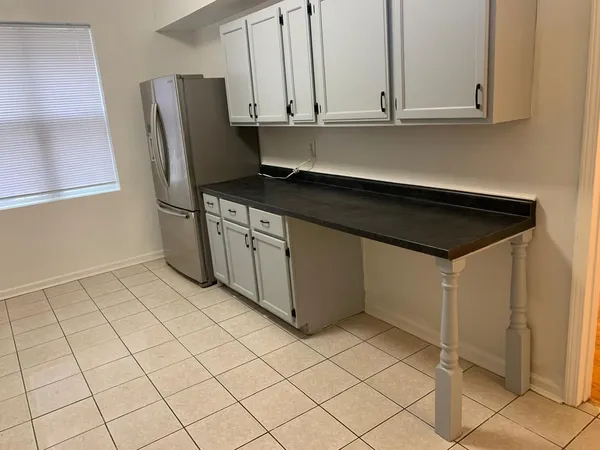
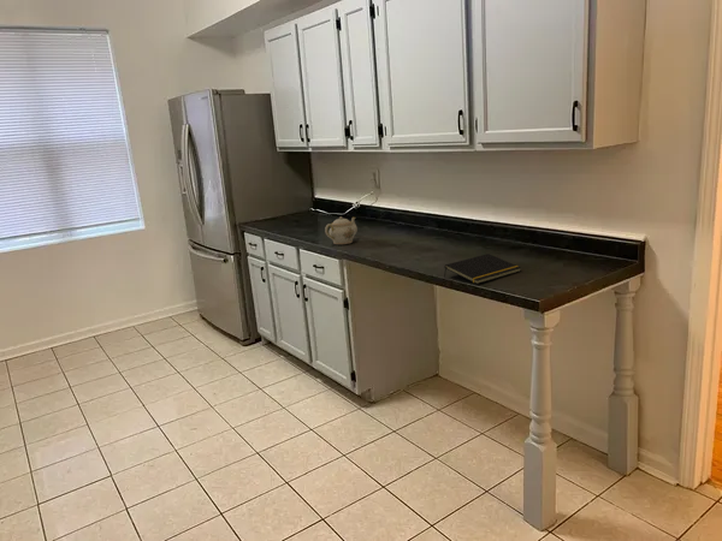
+ teapot [324,215,359,245]
+ notepad [443,252,522,285]
